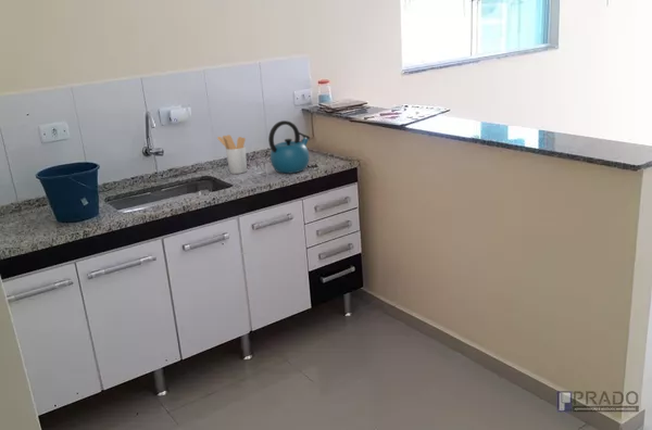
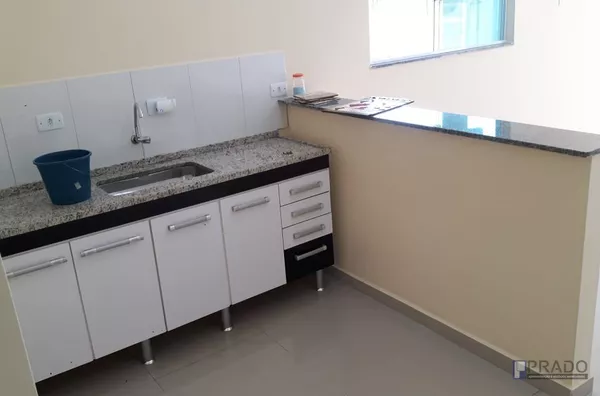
- utensil holder [216,134,248,175]
- kettle [267,119,311,175]
